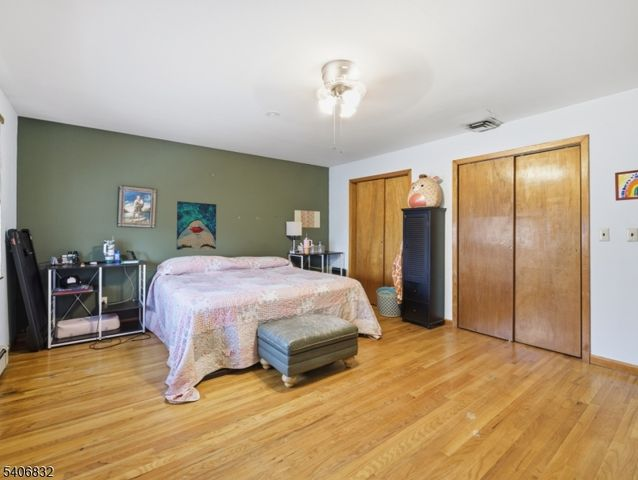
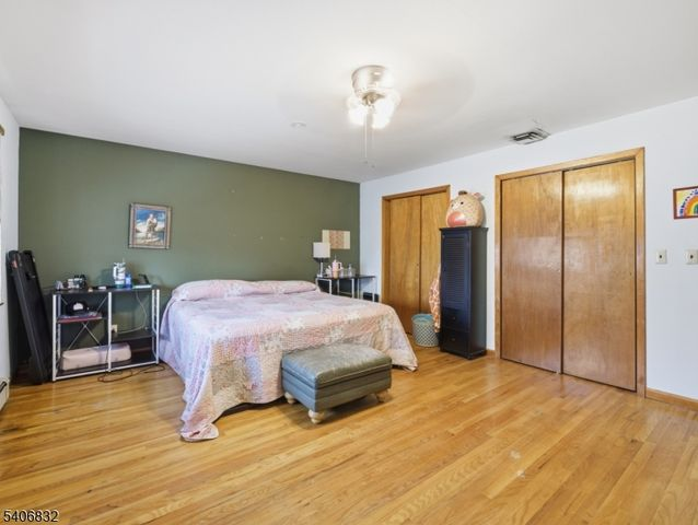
- wall art [176,200,217,251]
